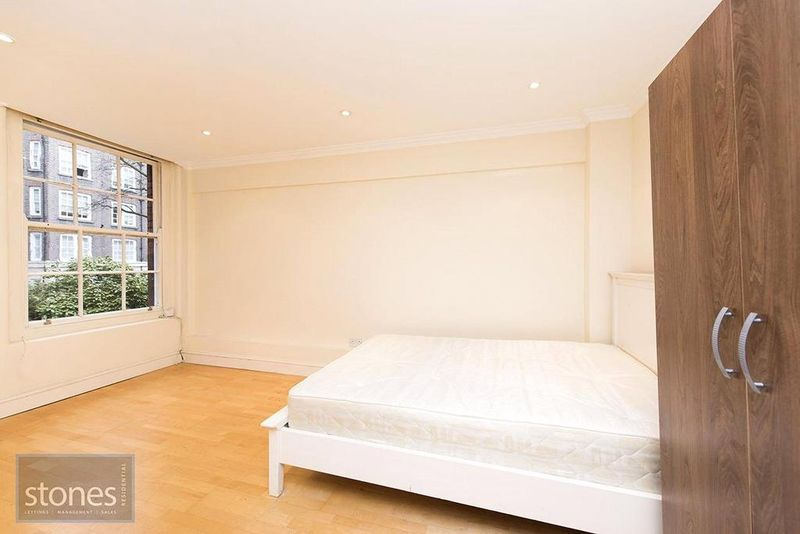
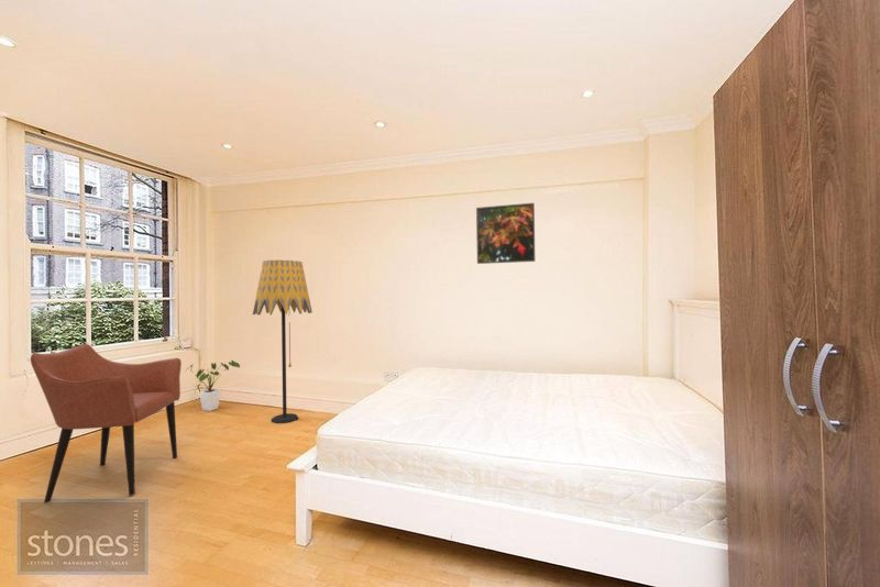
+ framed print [475,202,536,265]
+ floor lamp [252,259,314,424]
+ house plant [185,359,241,412]
+ armchair [30,343,183,503]
